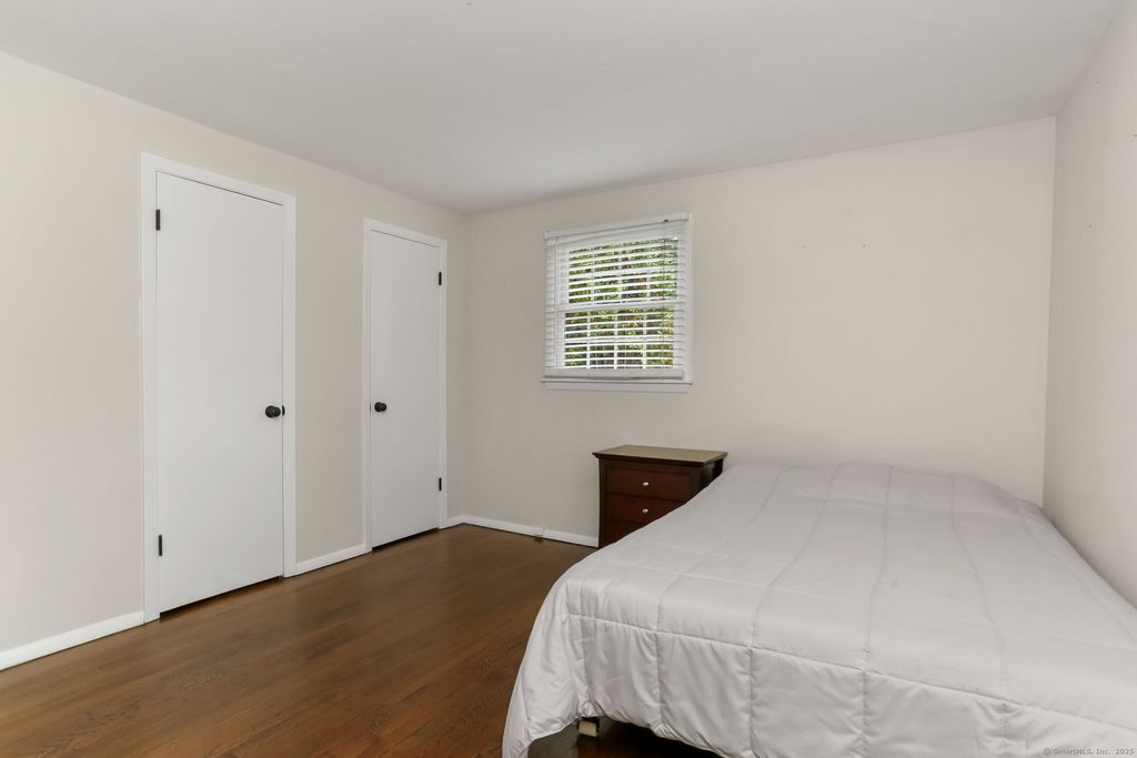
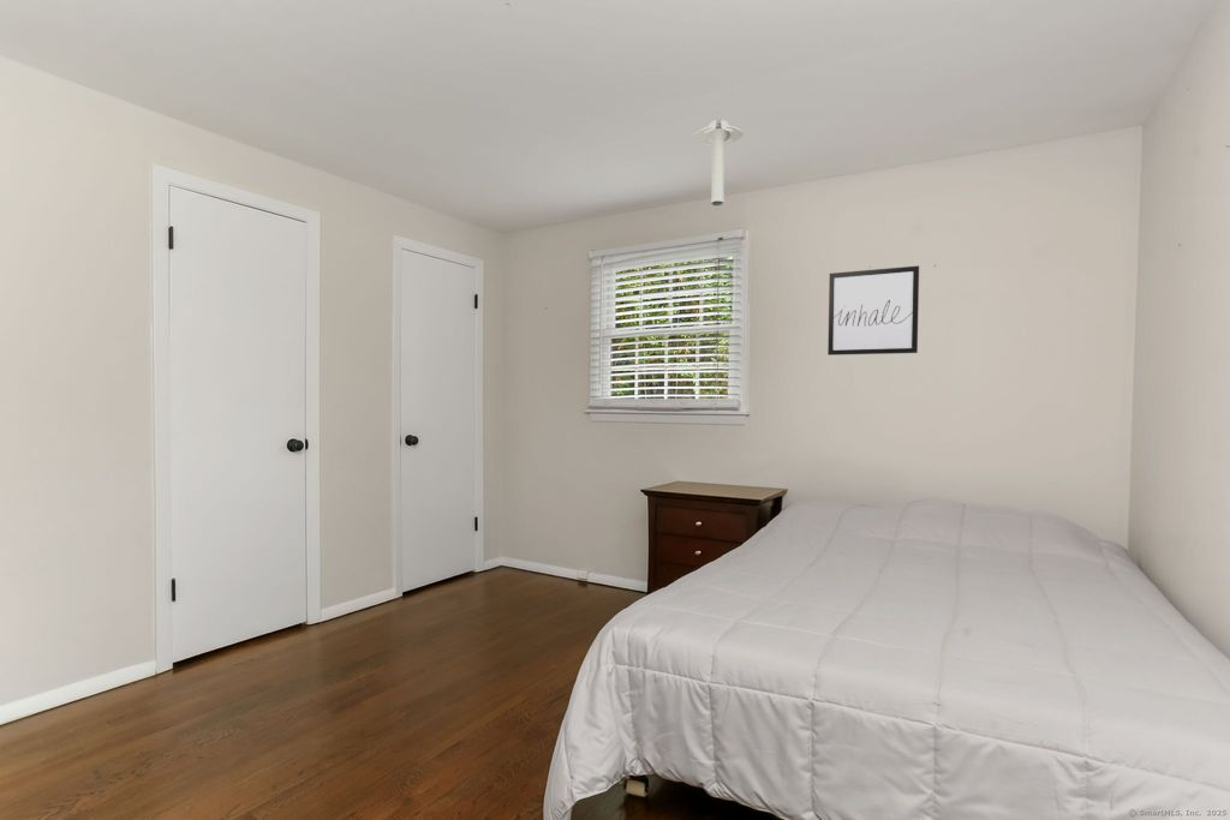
+ wall art [826,264,920,357]
+ ceiling light [693,118,745,207]
